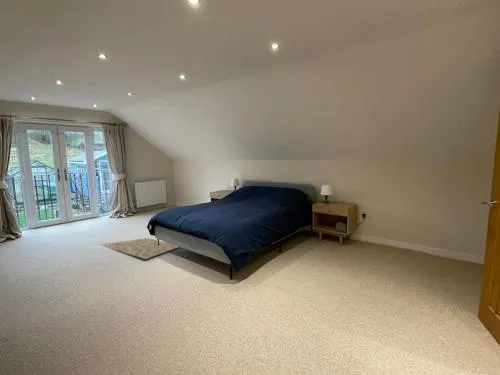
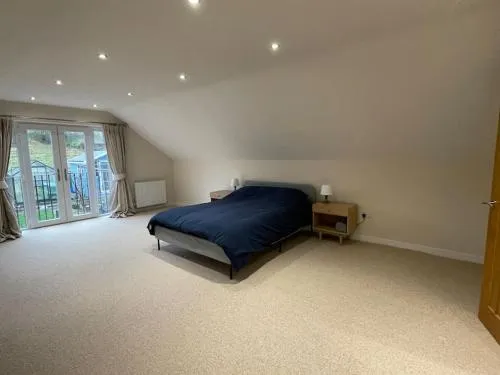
- rug [100,237,179,260]
